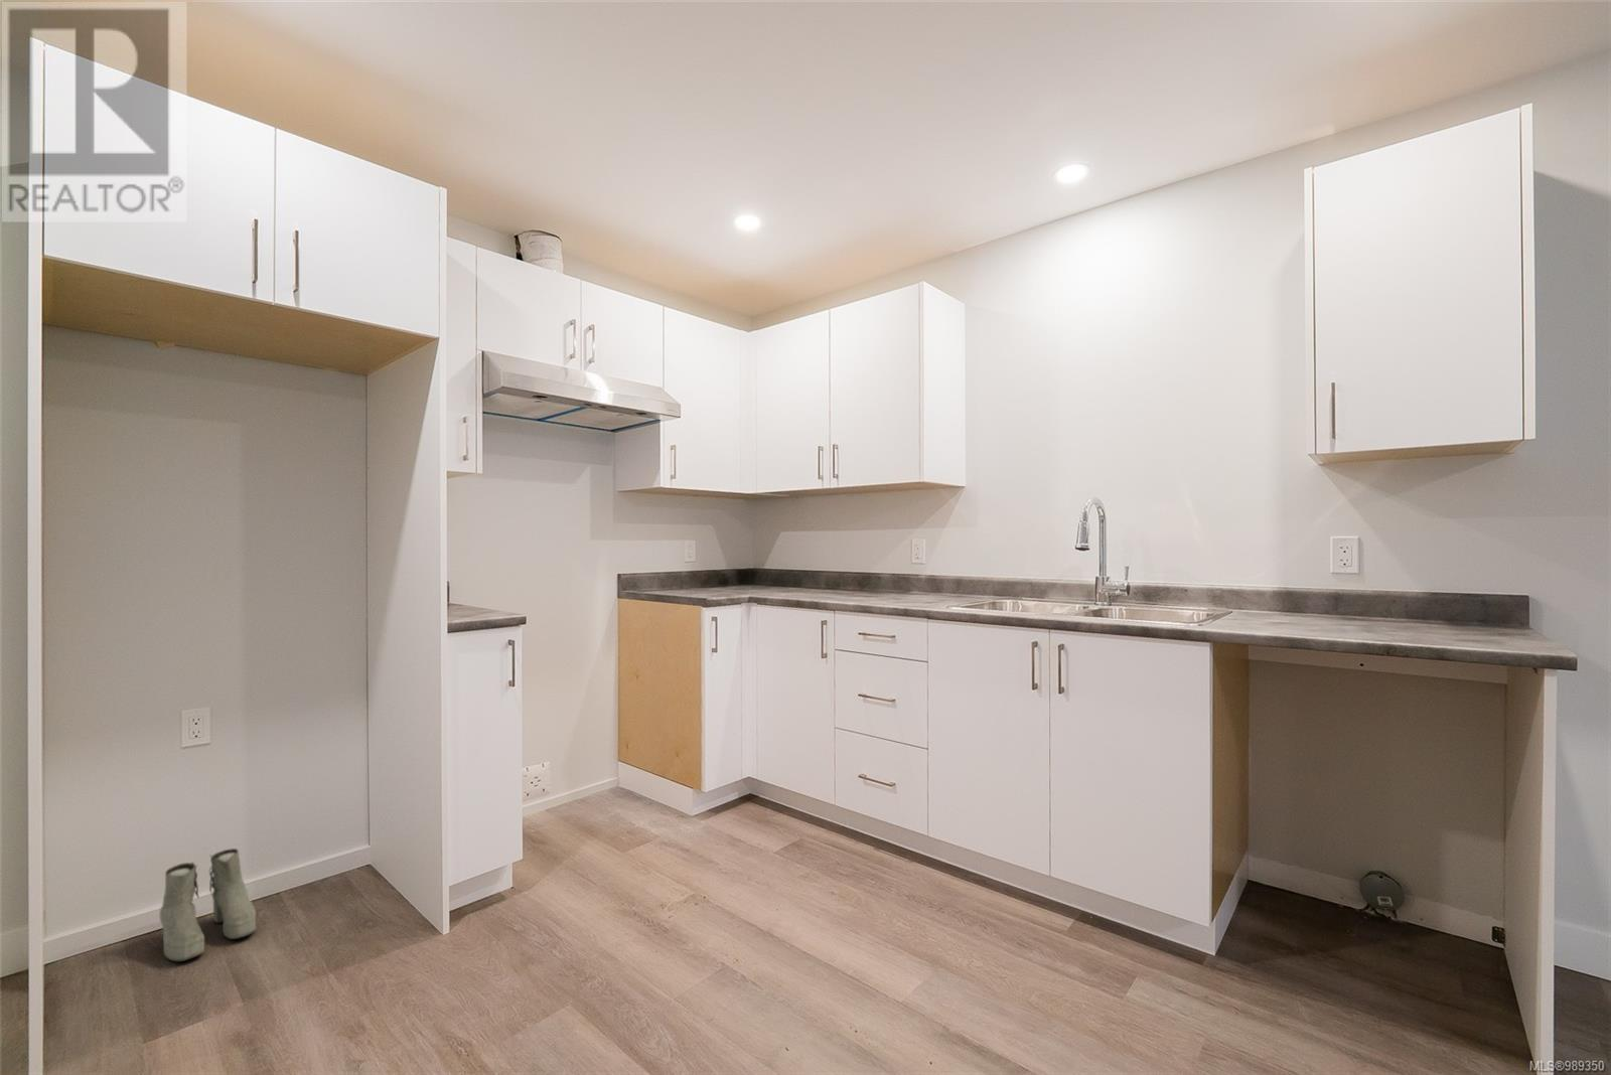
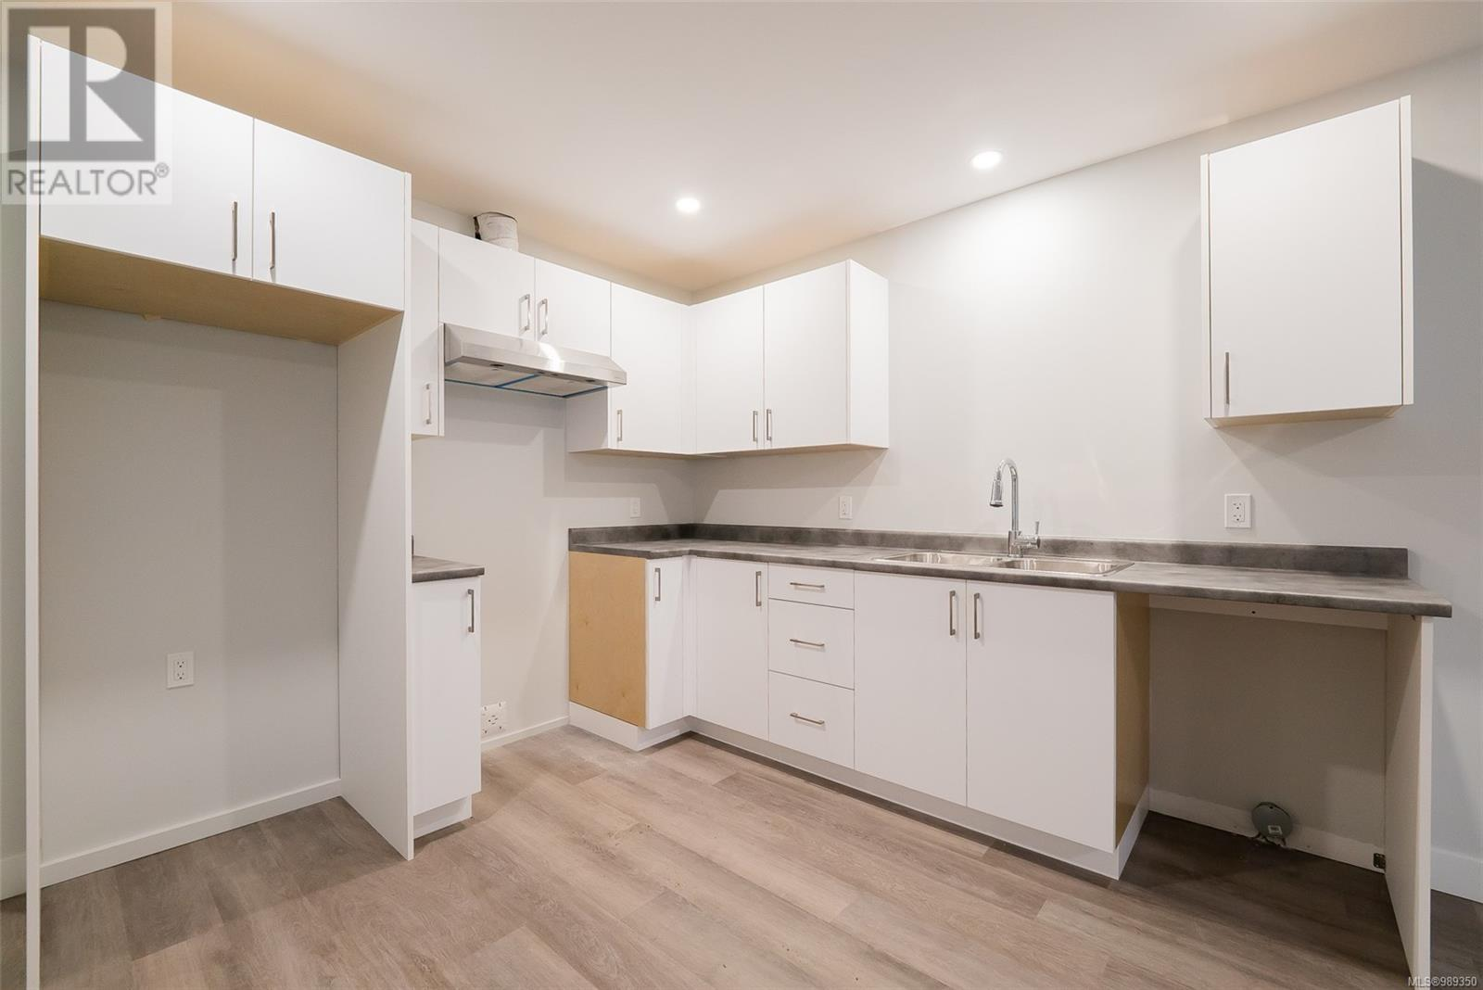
- boots [158,847,258,962]
